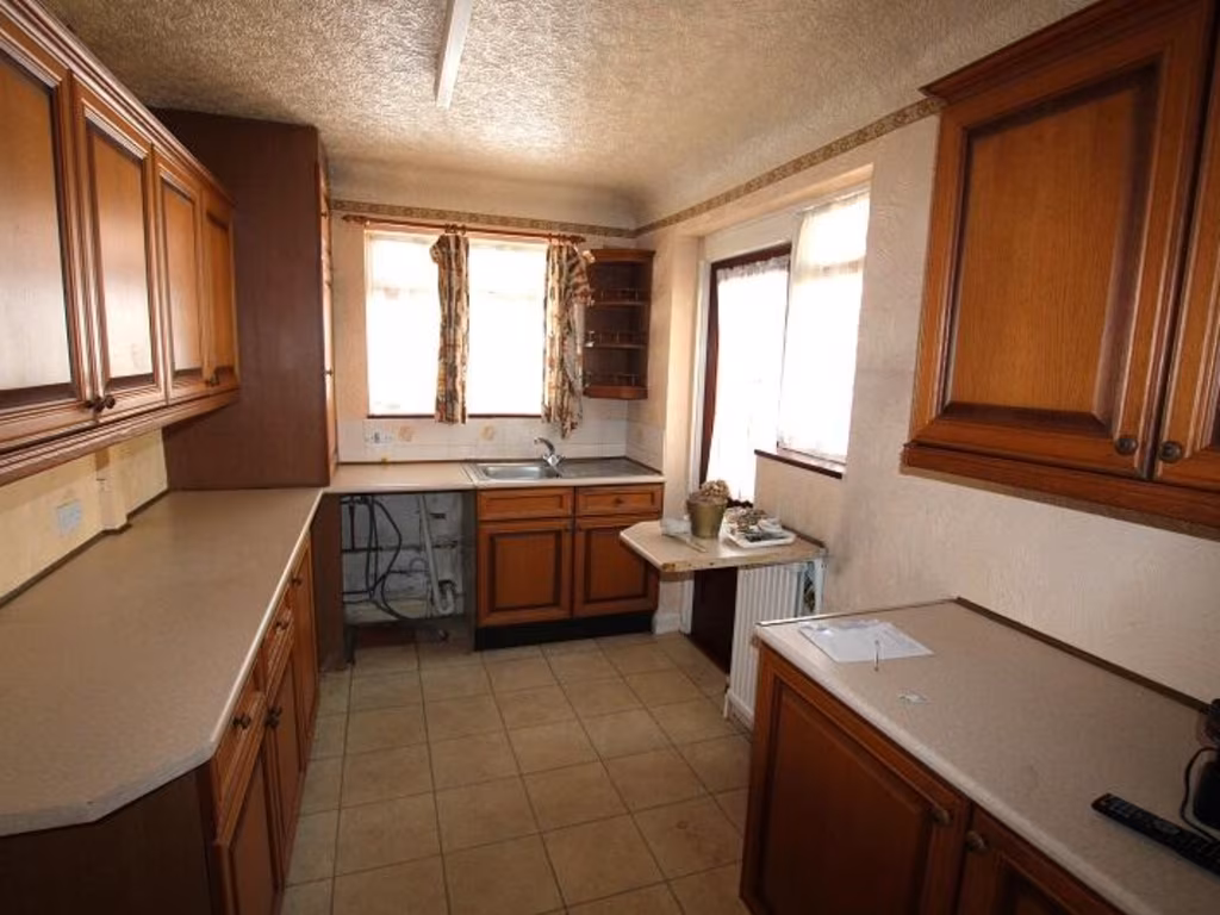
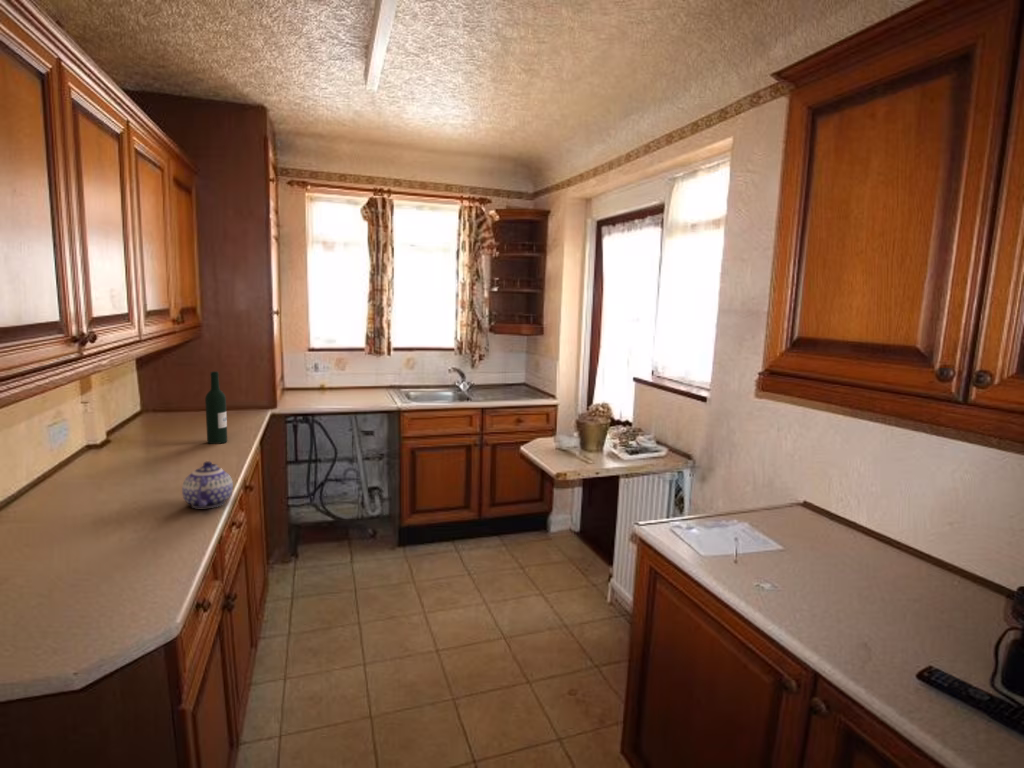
+ wine bottle [204,371,228,445]
+ teapot [181,460,234,509]
